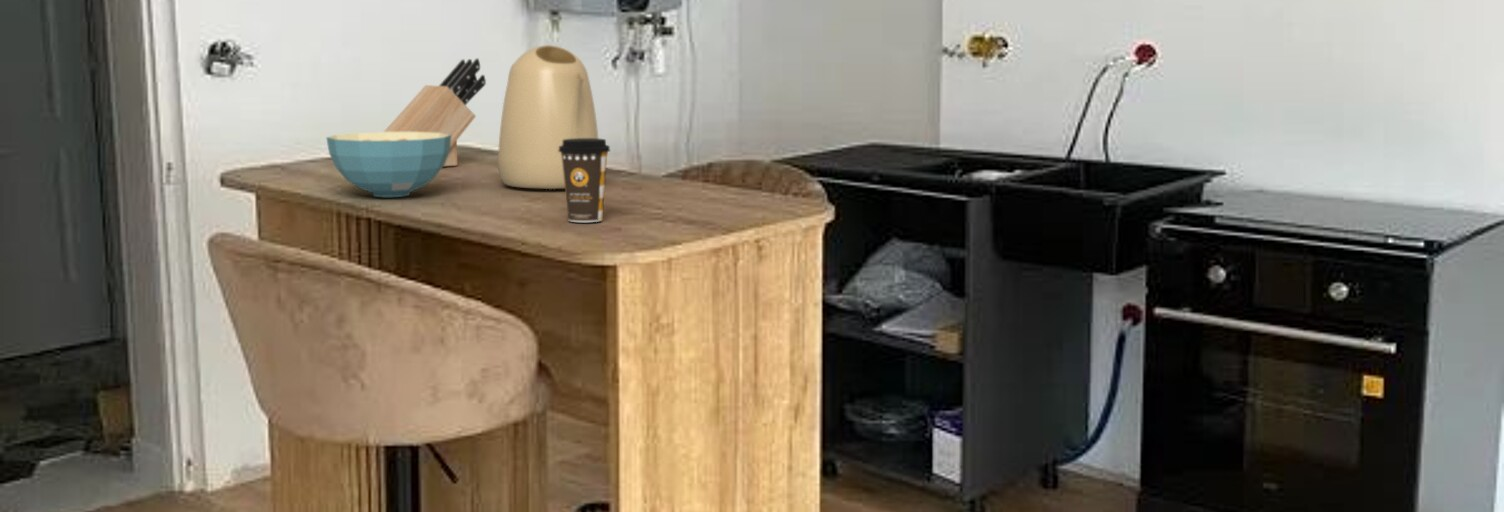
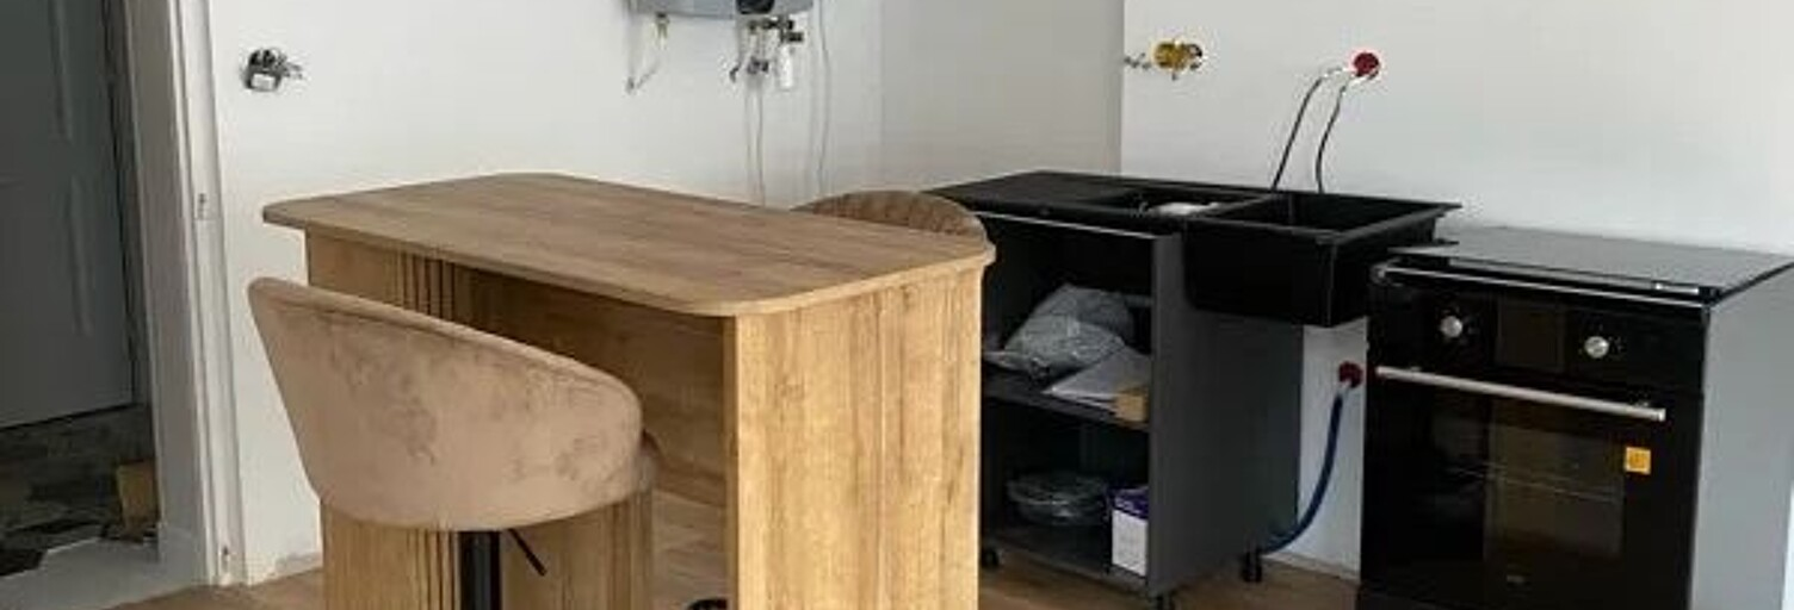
- cereal bowl [325,131,451,198]
- kettle [497,44,599,190]
- coffee cup [558,138,611,223]
- knife block [383,57,487,168]
